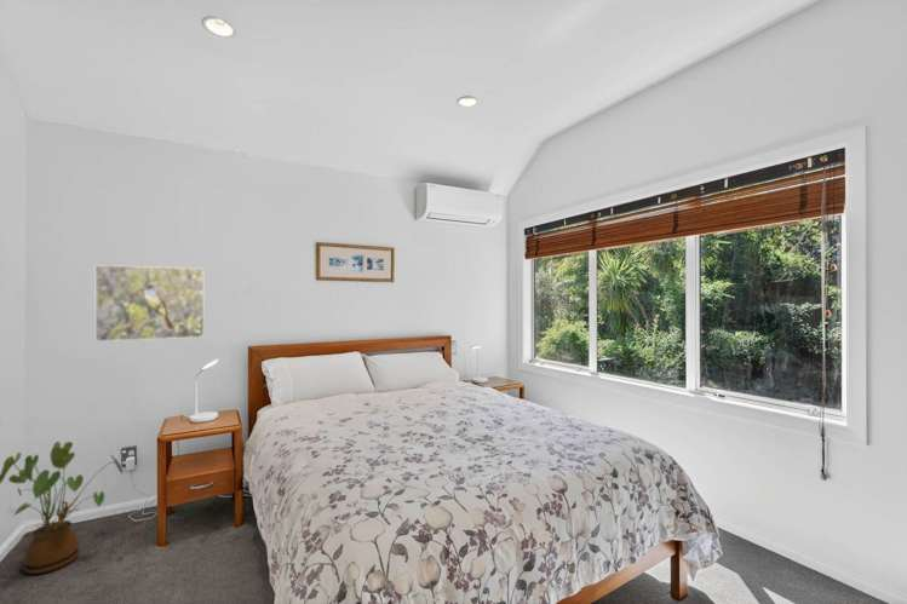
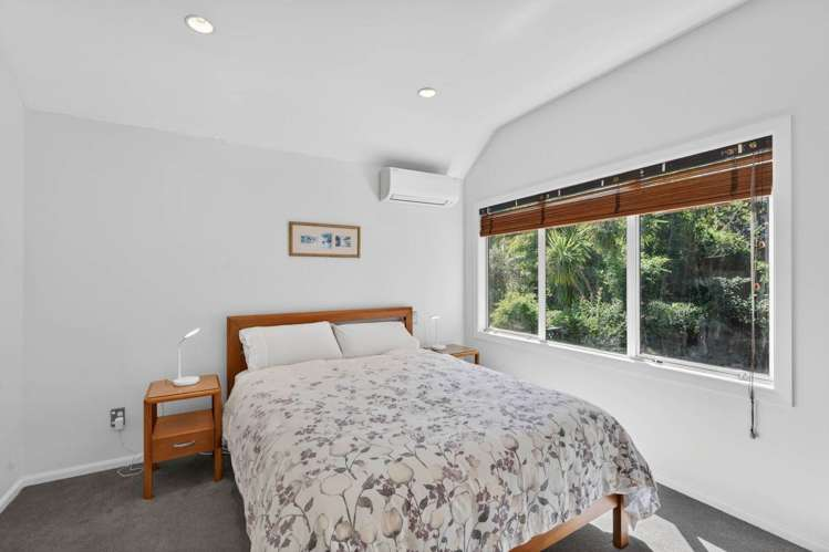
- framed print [93,264,206,343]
- house plant [0,441,125,575]
